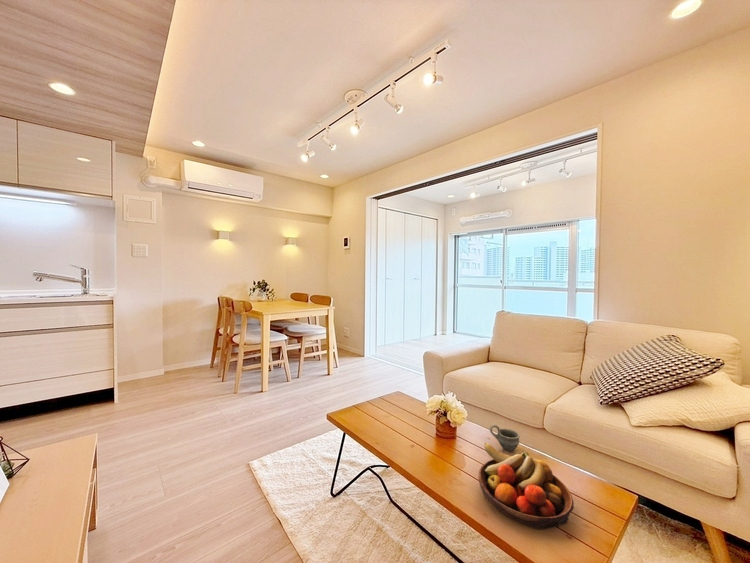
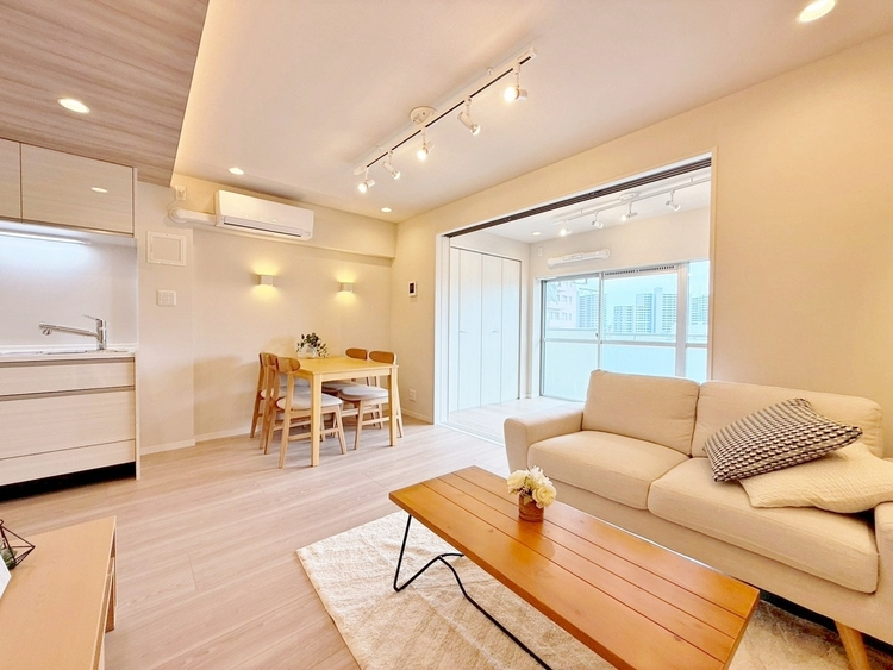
- cup [488,423,521,452]
- fruit bowl [478,442,575,531]
